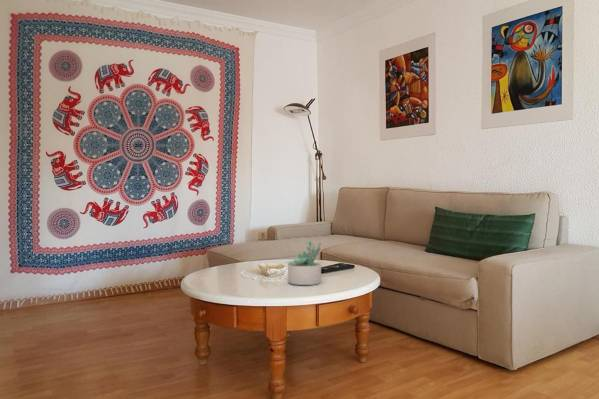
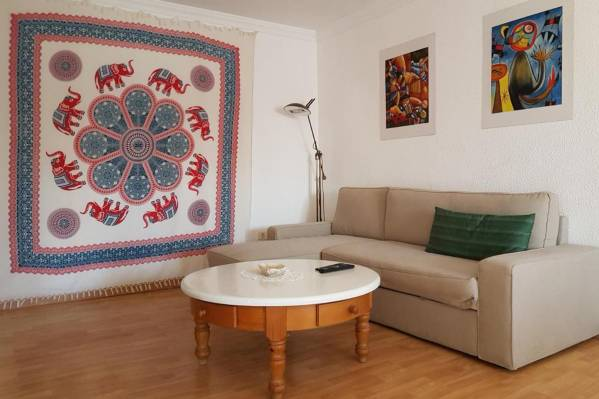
- succulent plant [286,239,322,286]
